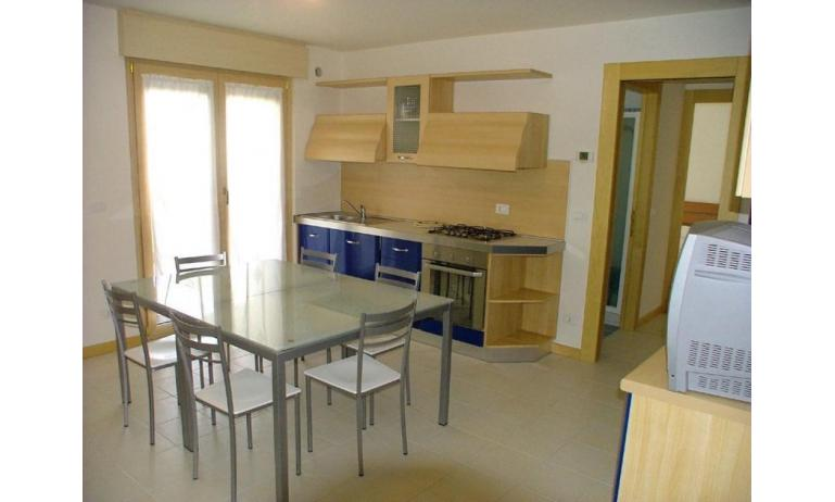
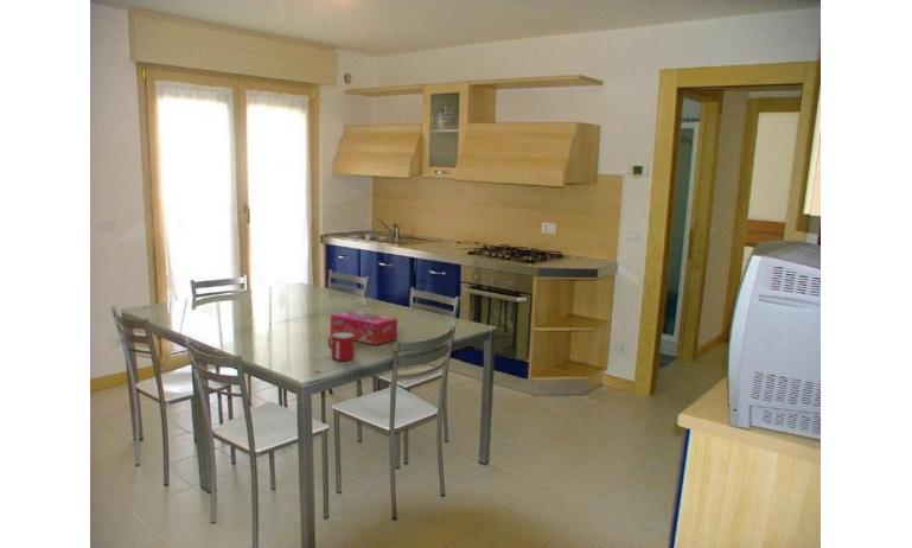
+ mug [327,333,355,362]
+ tissue box [330,310,398,346]
